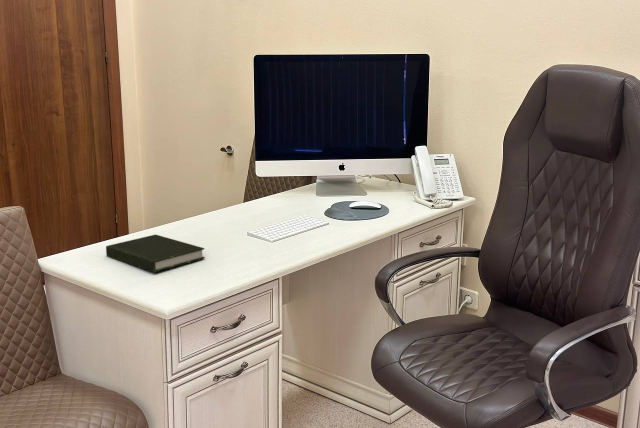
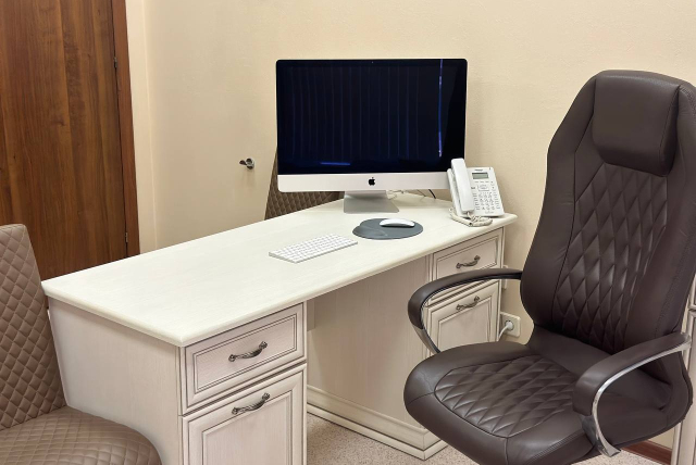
- book [105,234,206,273]
